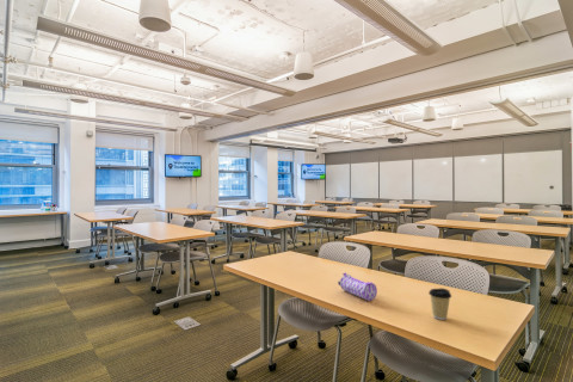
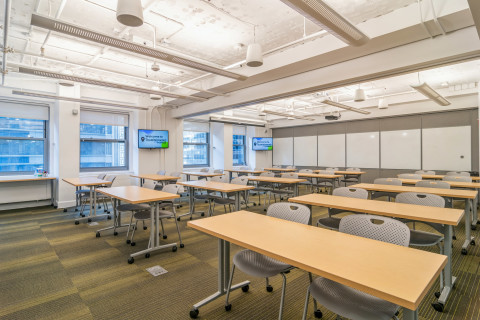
- coffee cup [427,288,452,321]
- pencil case [337,272,378,302]
